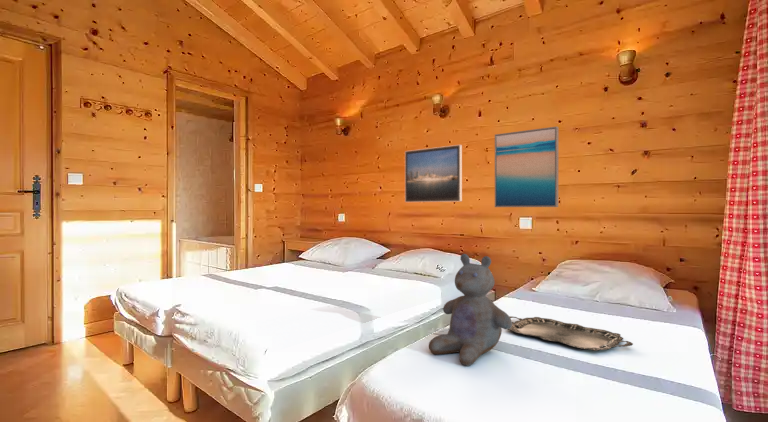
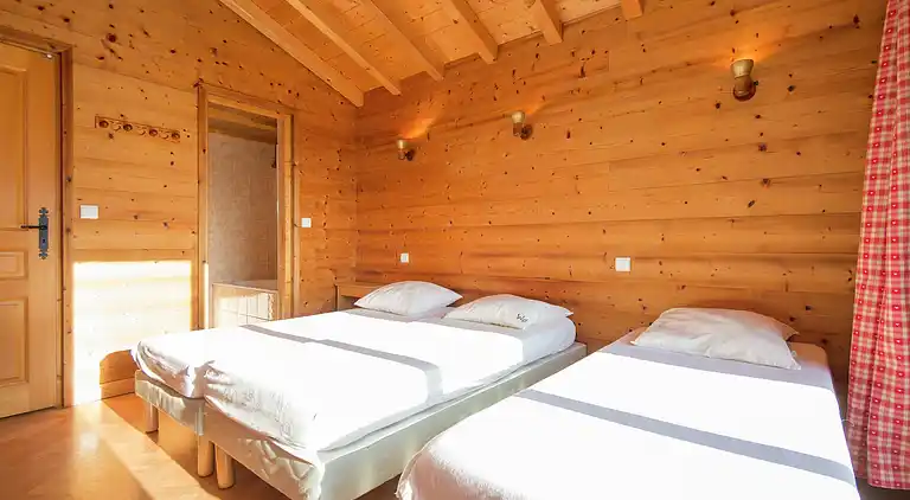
- serving tray [507,315,634,352]
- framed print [404,144,463,203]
- wall art [494,125,560,208]
- stuffed bear [428,253,513,367]
